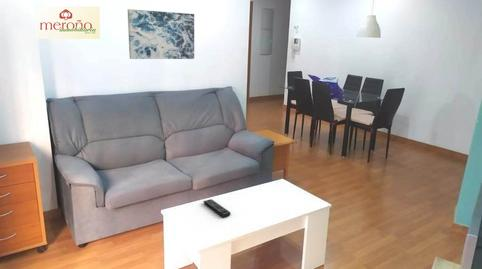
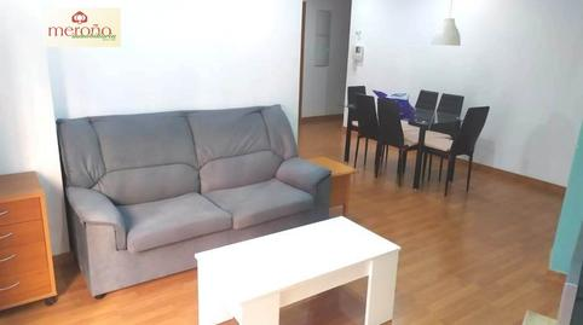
- wall art [127,8,195,60]
- remote control [202,198,232,218]
